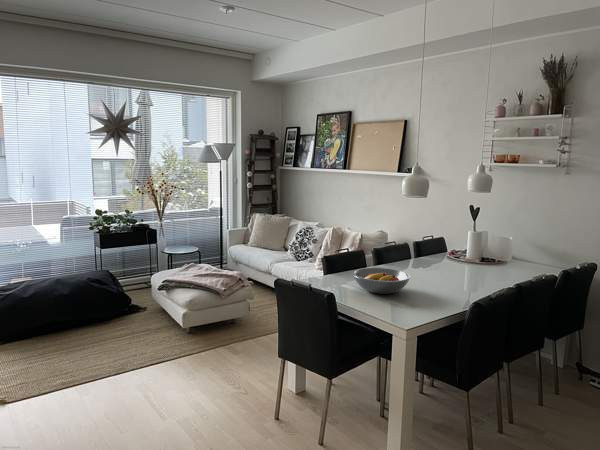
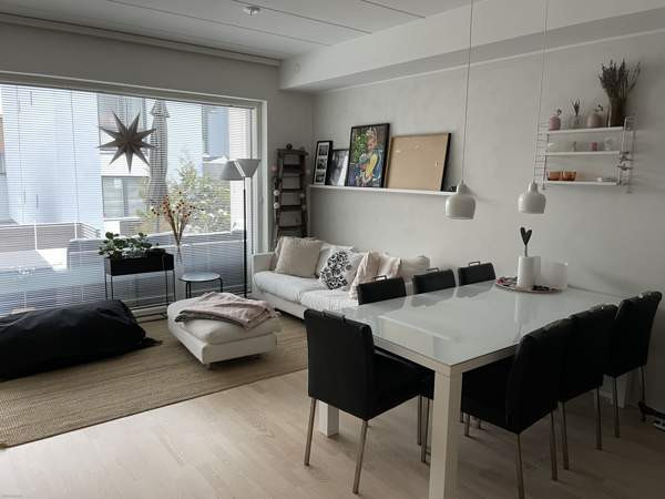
- fruit bowl [351,267,412,295]
